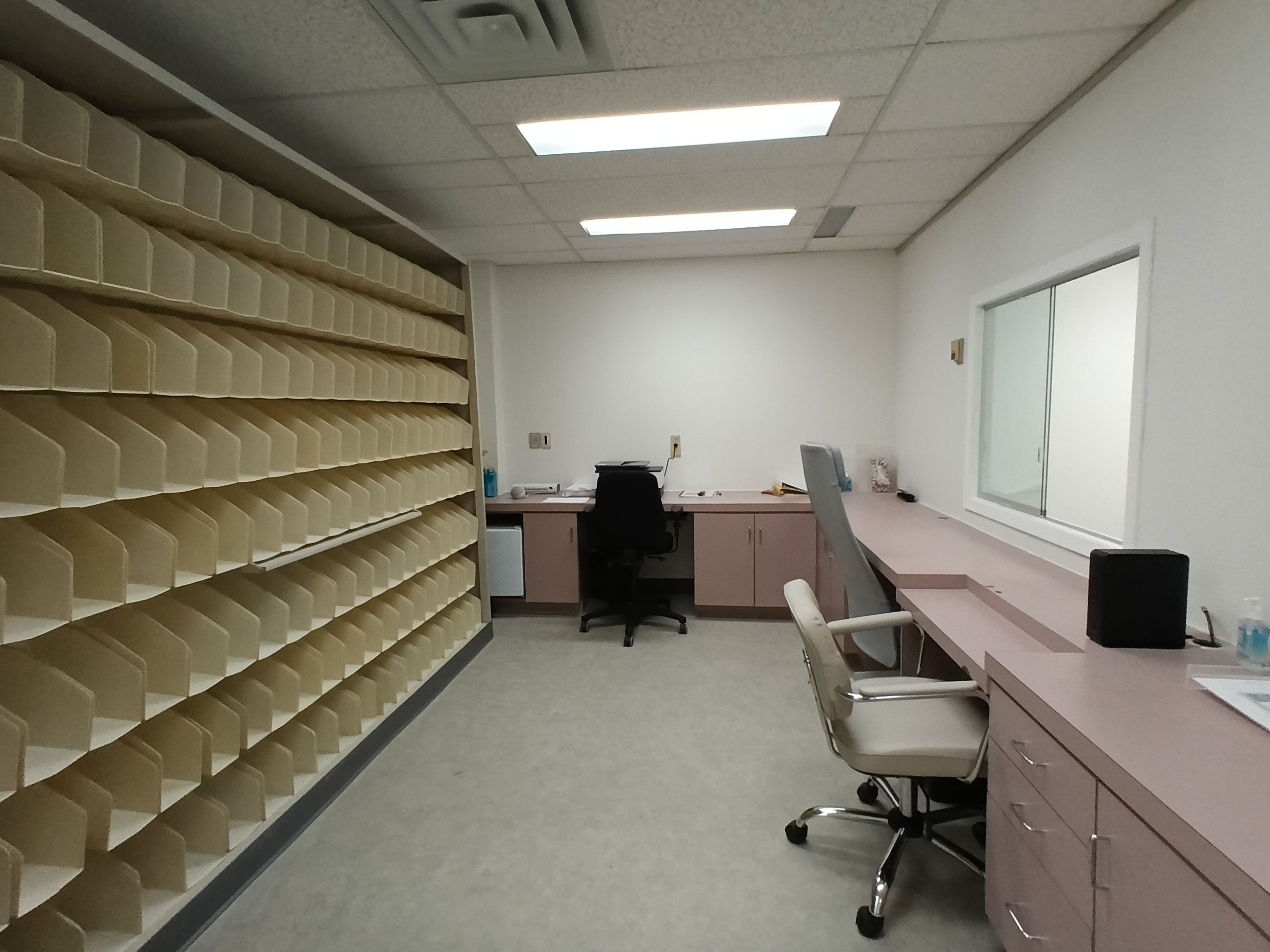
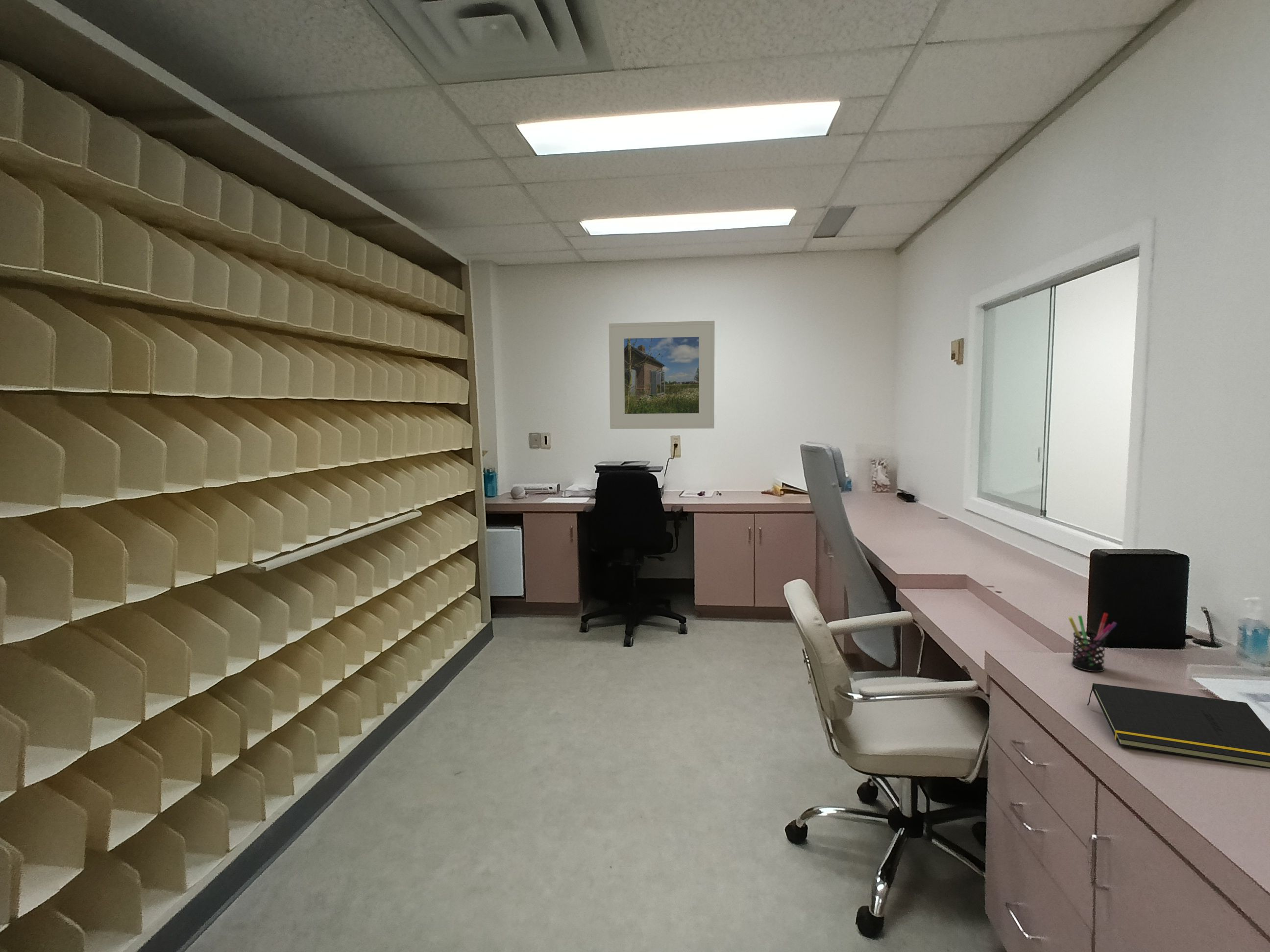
+ notepad [1087,683,1270,769]
+ pen holder [1068,613,1118,672]
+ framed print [609,320,715,429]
